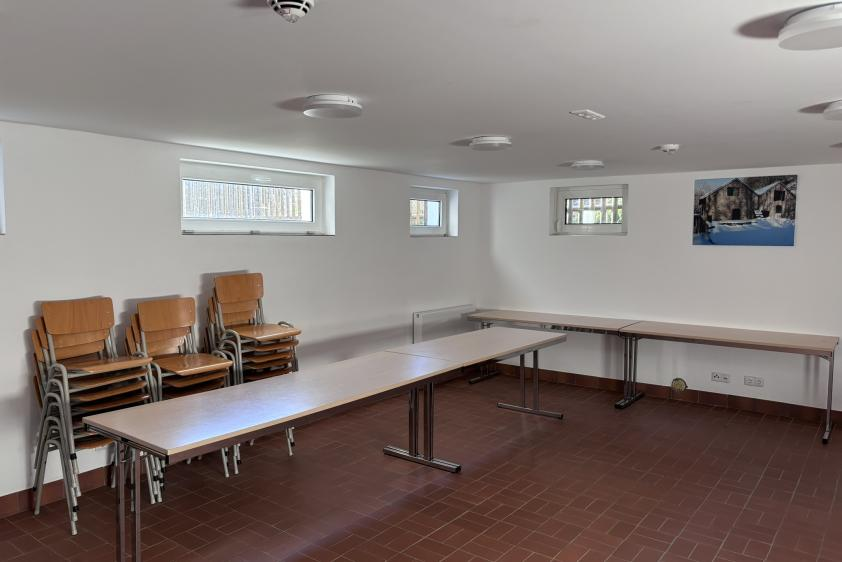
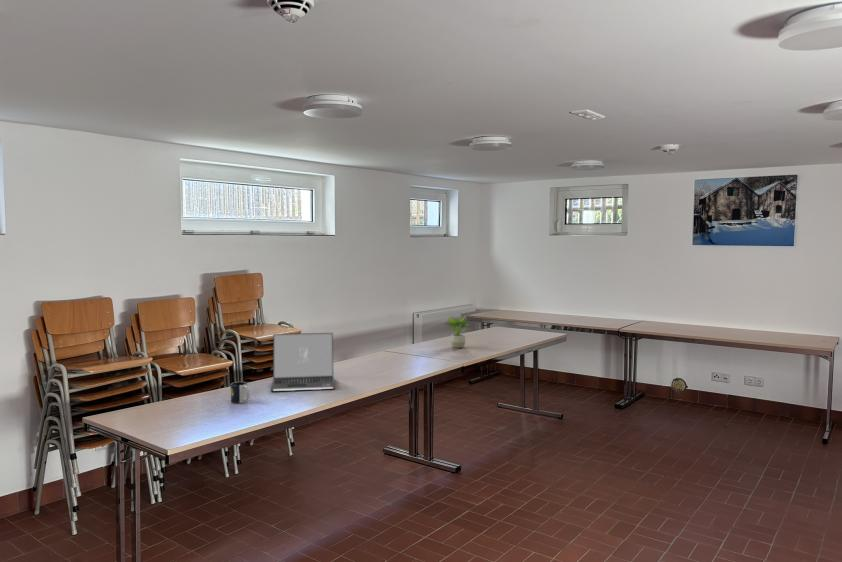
+ laptop [270,332,336,392]
+ potted plant [444,314,470,349]
+ mug [230,381,251,404]
